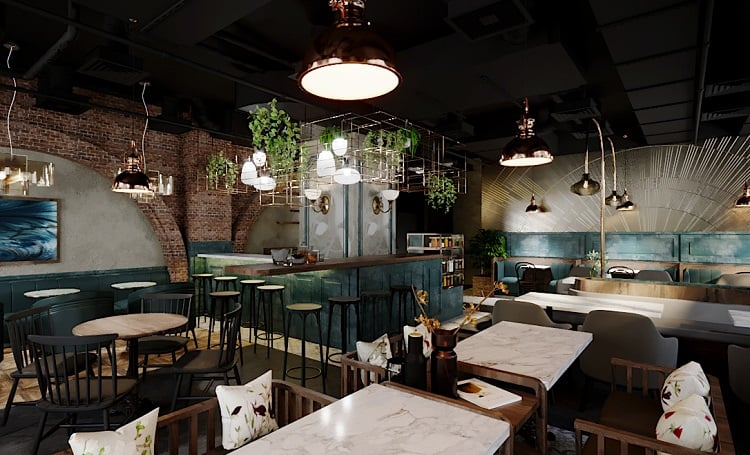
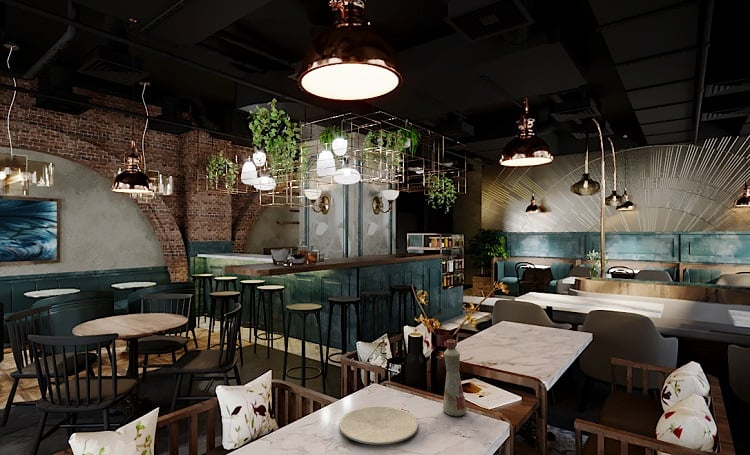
+ bottle [442,338,467,417]
+ plate [338,405,419,446]
